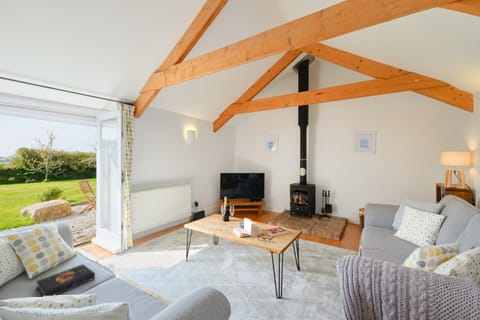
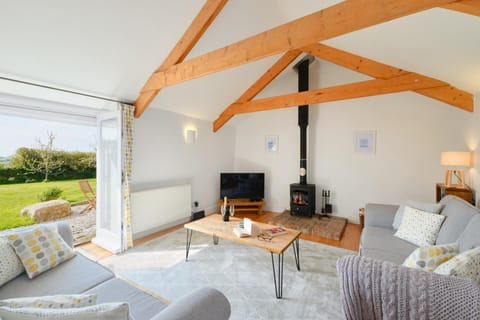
- book [35,263,96,297]
